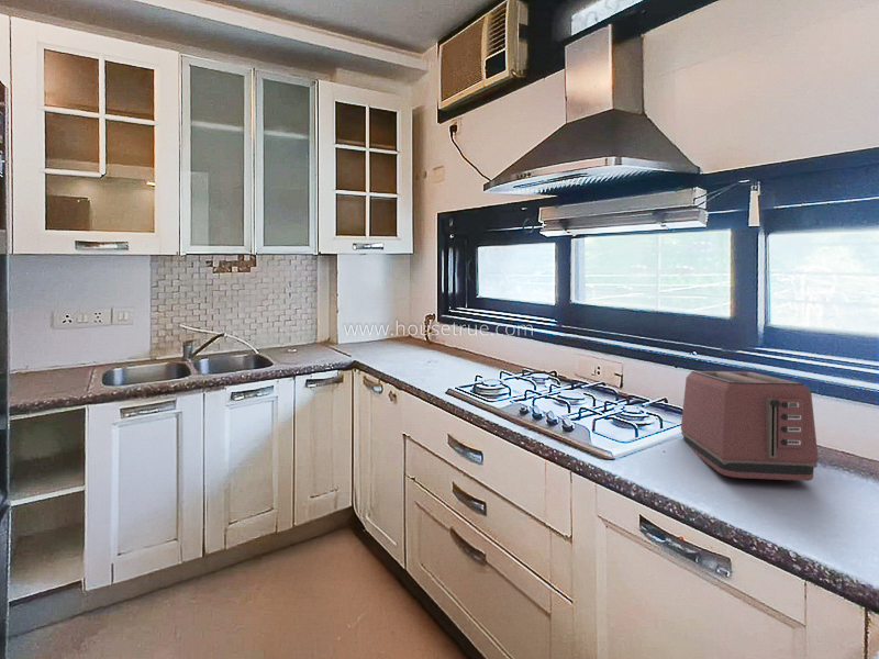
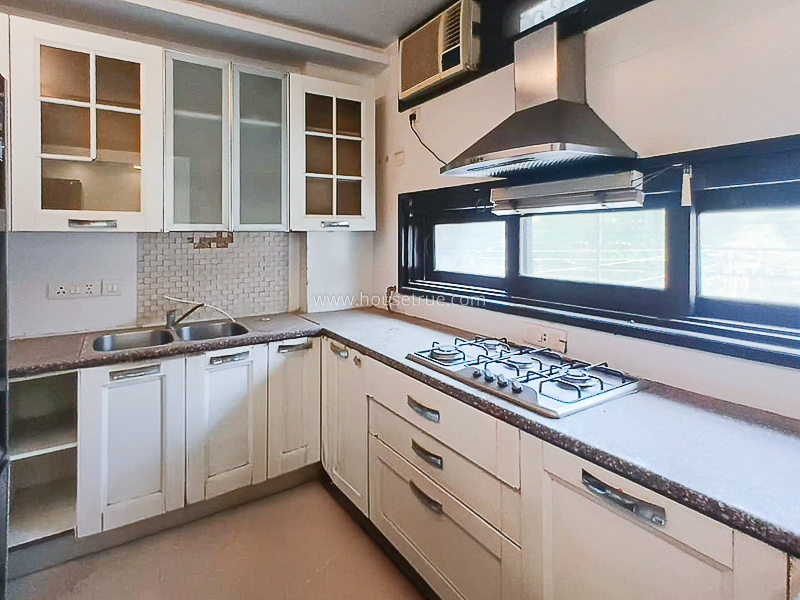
- toaster [680,370,820,482]
